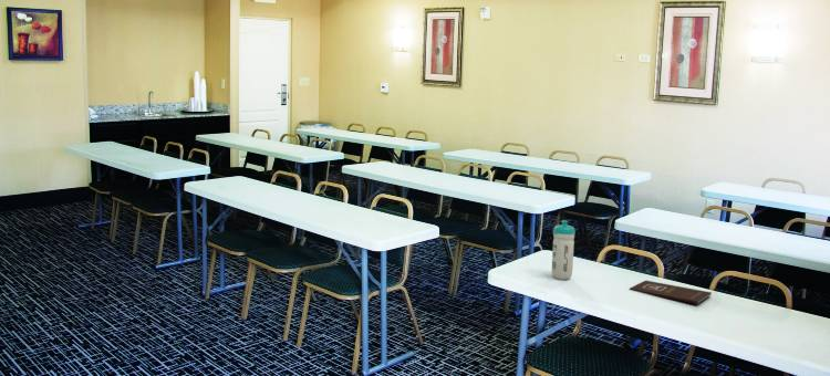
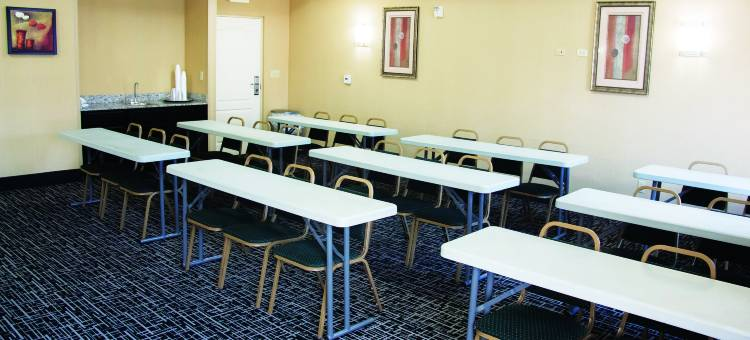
- water bottle [551,219,577,281]
- book [629,280,713,305]
